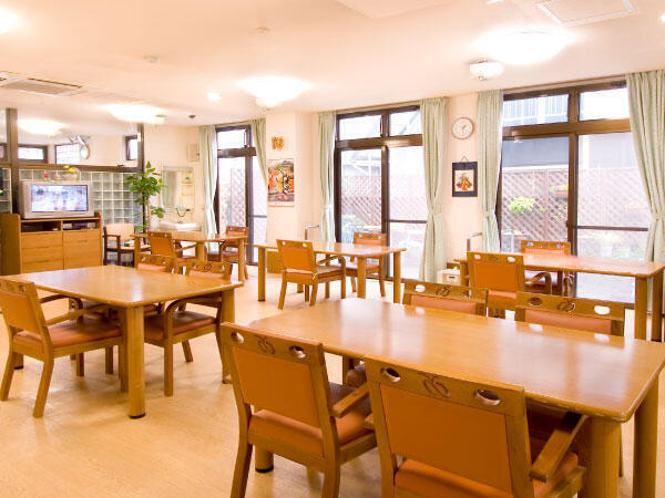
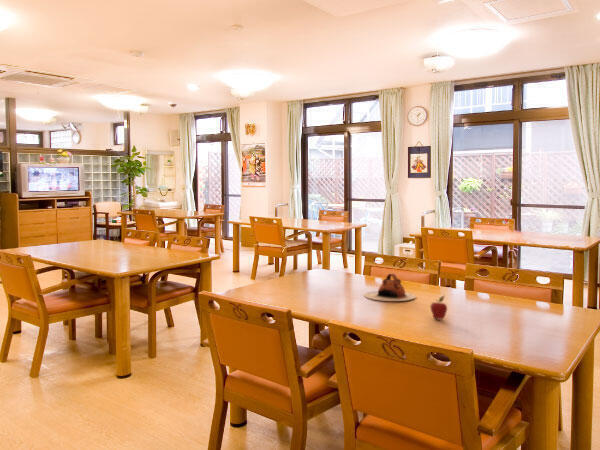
+ fruit [429,295,448,321]
+ teapot [363,272,417,302]
